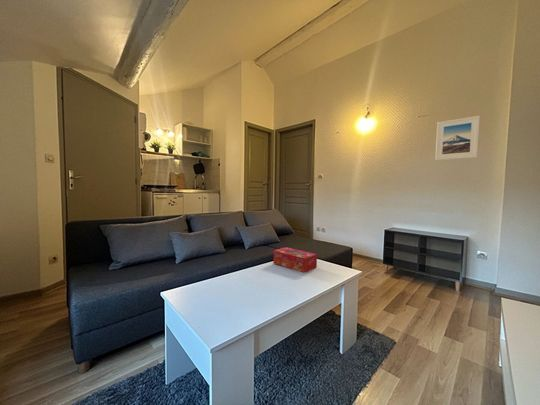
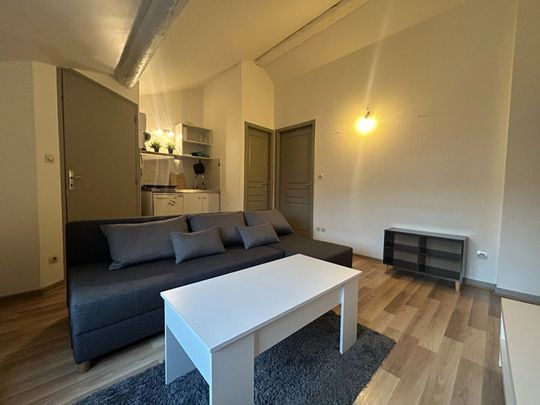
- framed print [434,115,481,161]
- tissue box [272,246,318,274]
